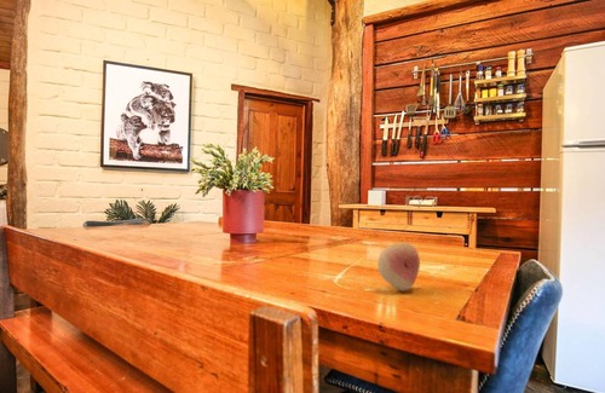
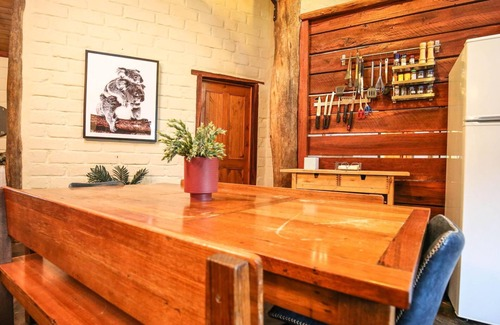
- fruit [376,242,421,291]
